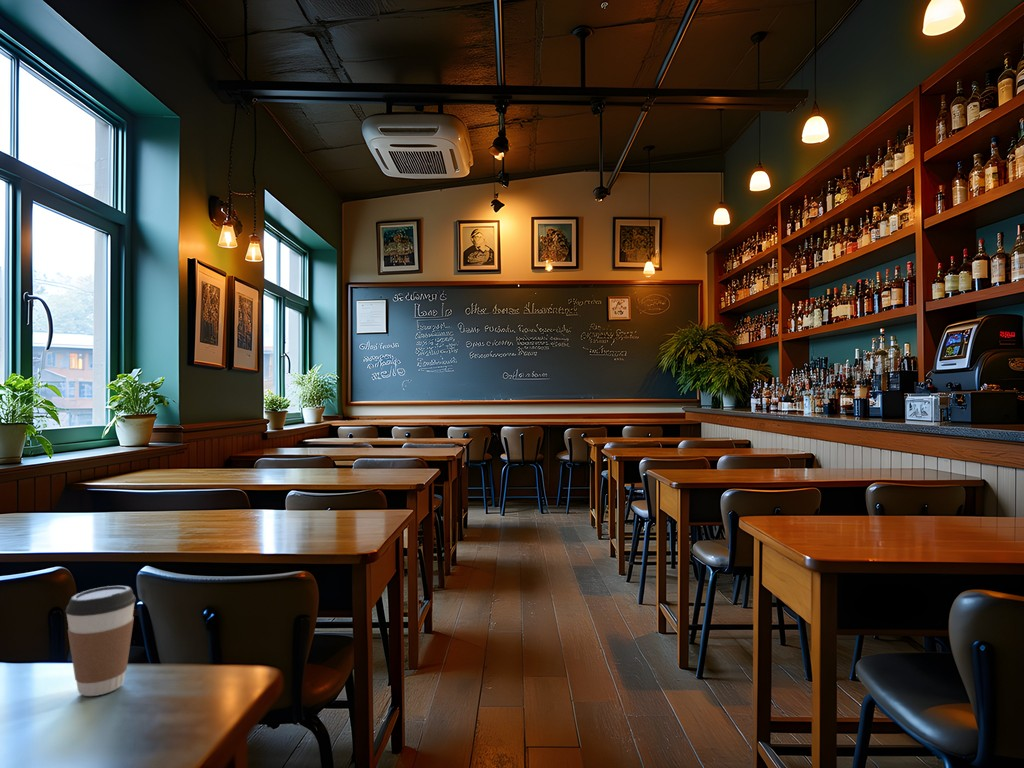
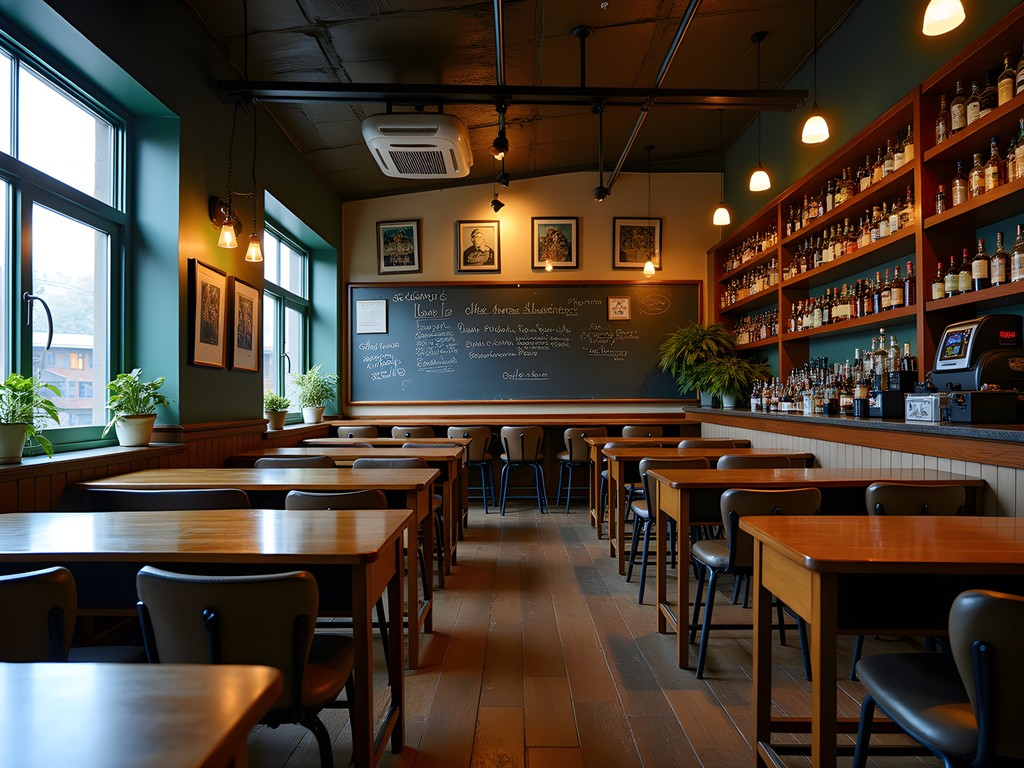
- coffee cup [64,585,137,697]
